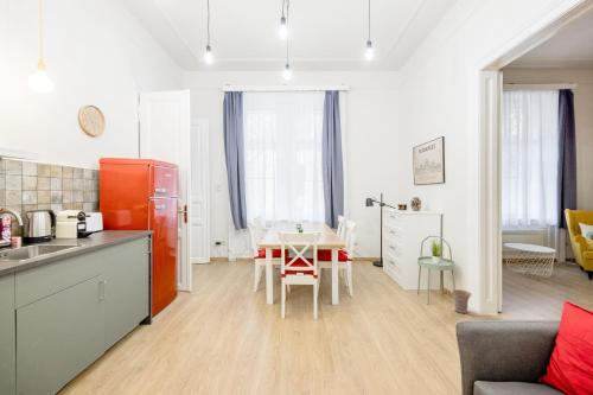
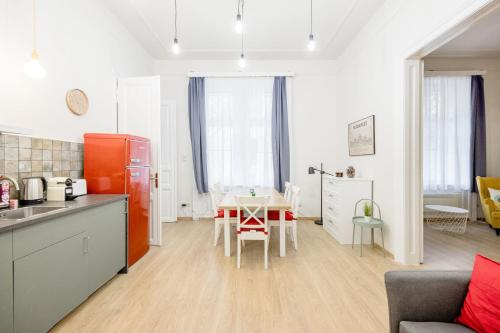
- vase [451,288,473,314]
